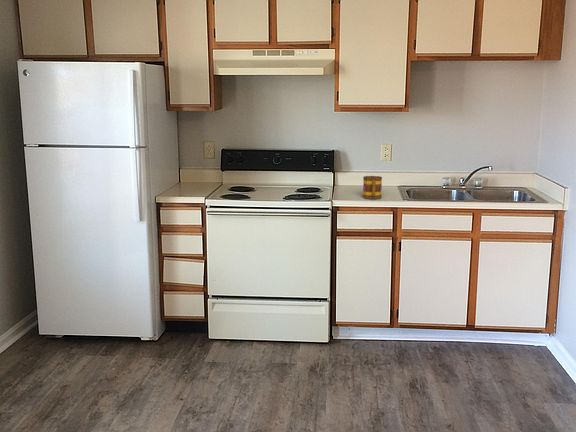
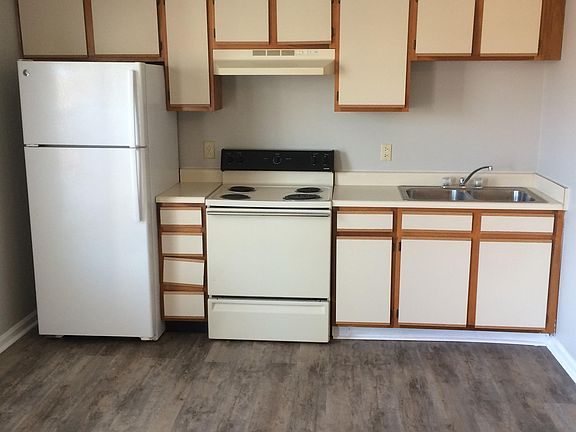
- mug [362,175,383,200]
